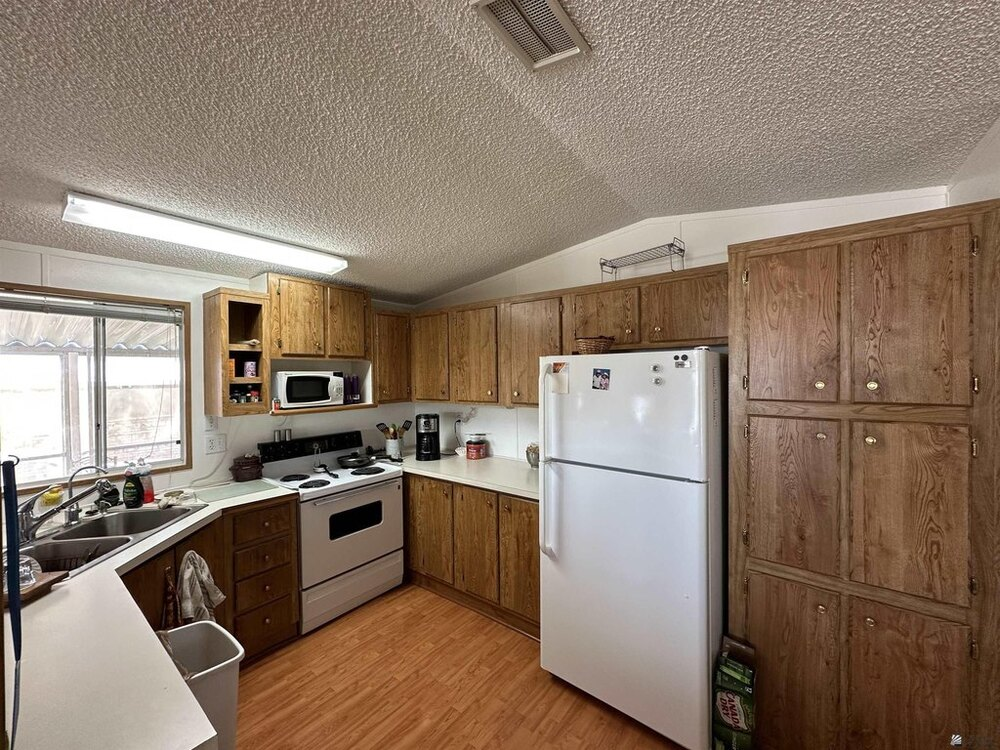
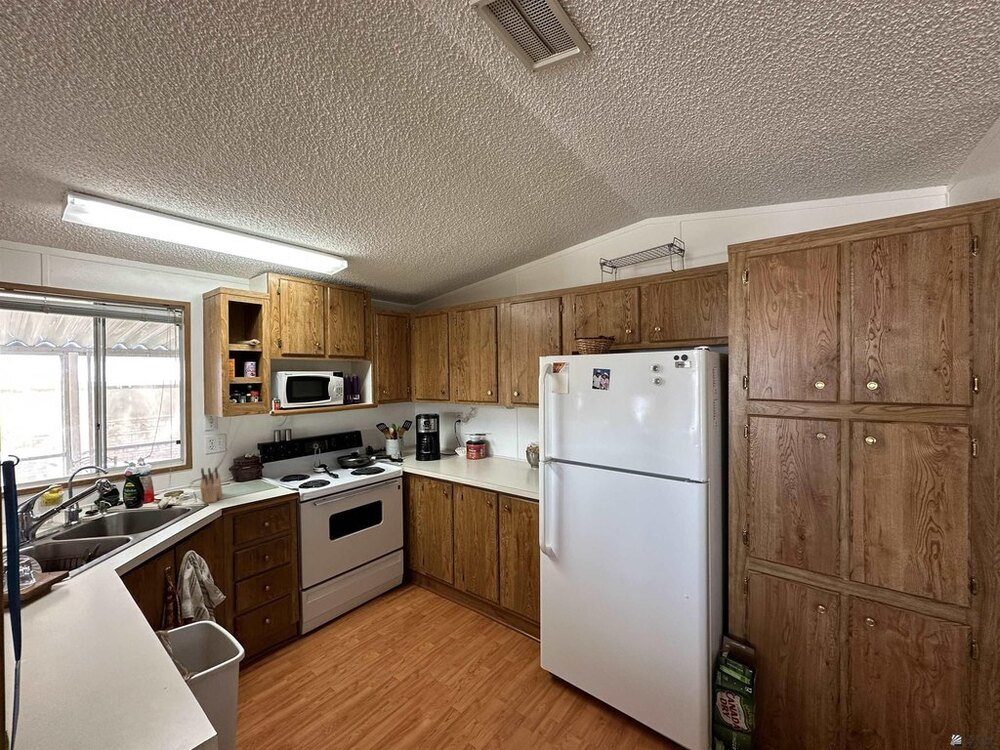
+ knife block [199,466,223,504]
